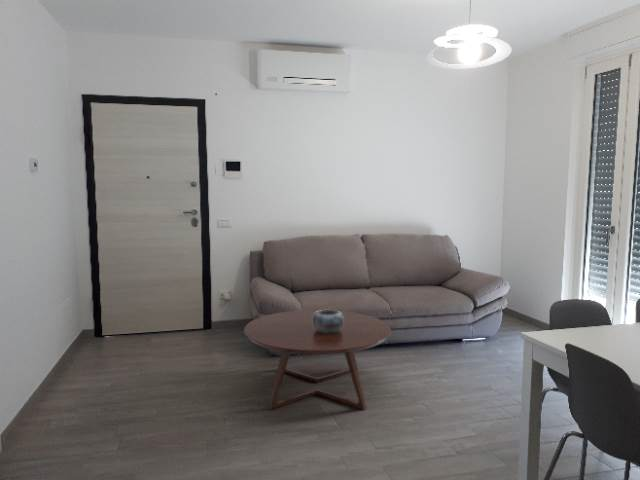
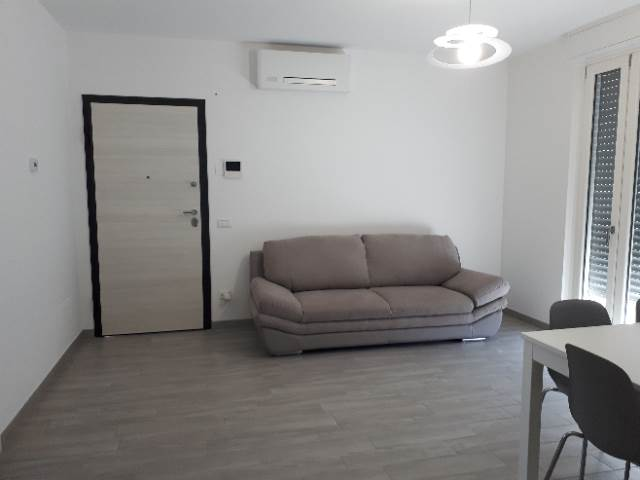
- decorative bowl [313,309,343,333]
- coffee table [243,309,392,411]
